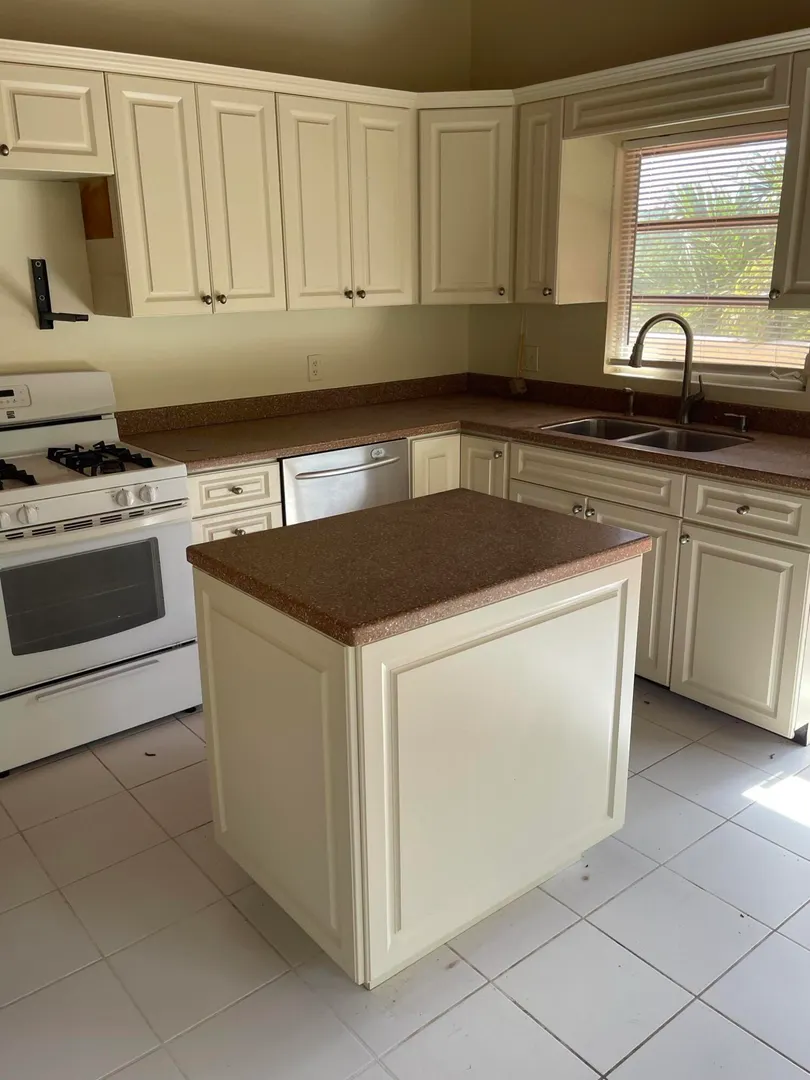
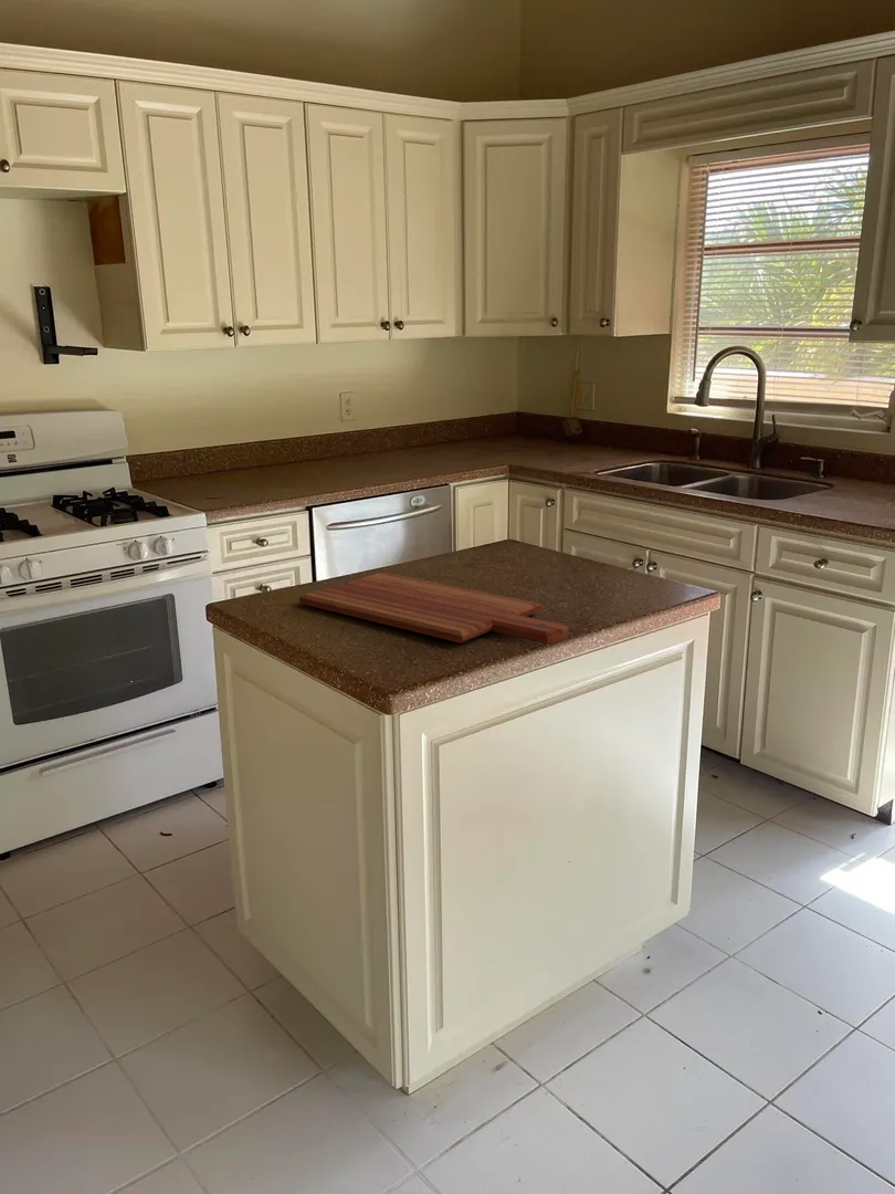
+ cutting board [298,572,570,646]
